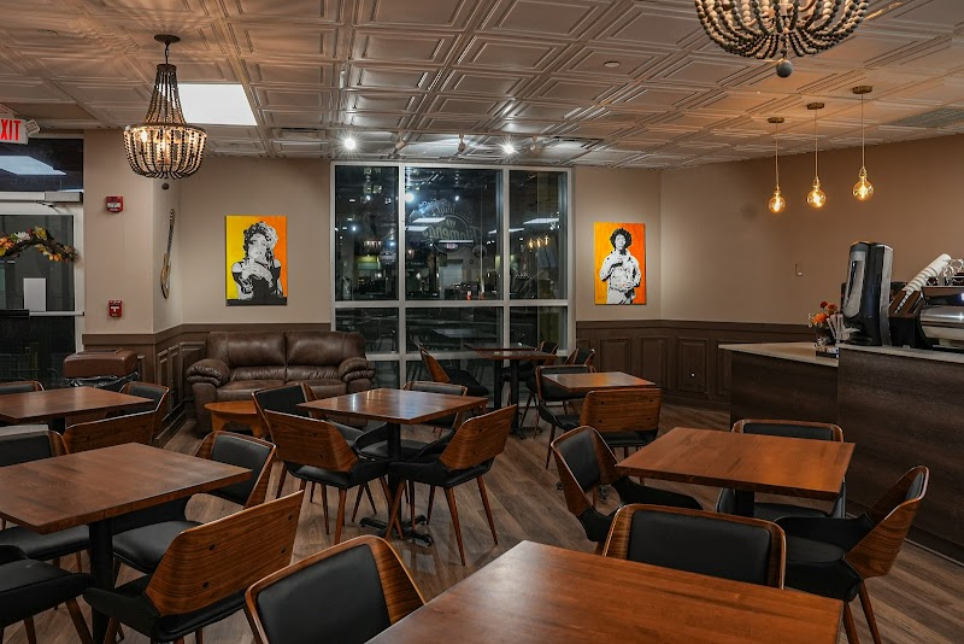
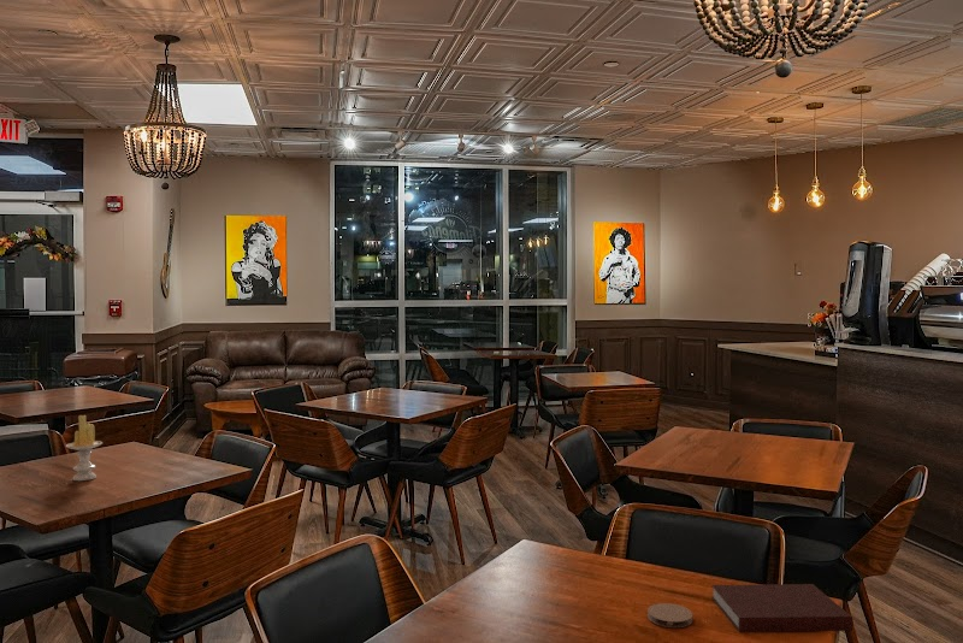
+ candle [65,414,104,482]
+ notebook [710,583,853,633]
+ coaster [646,602,693,629]
